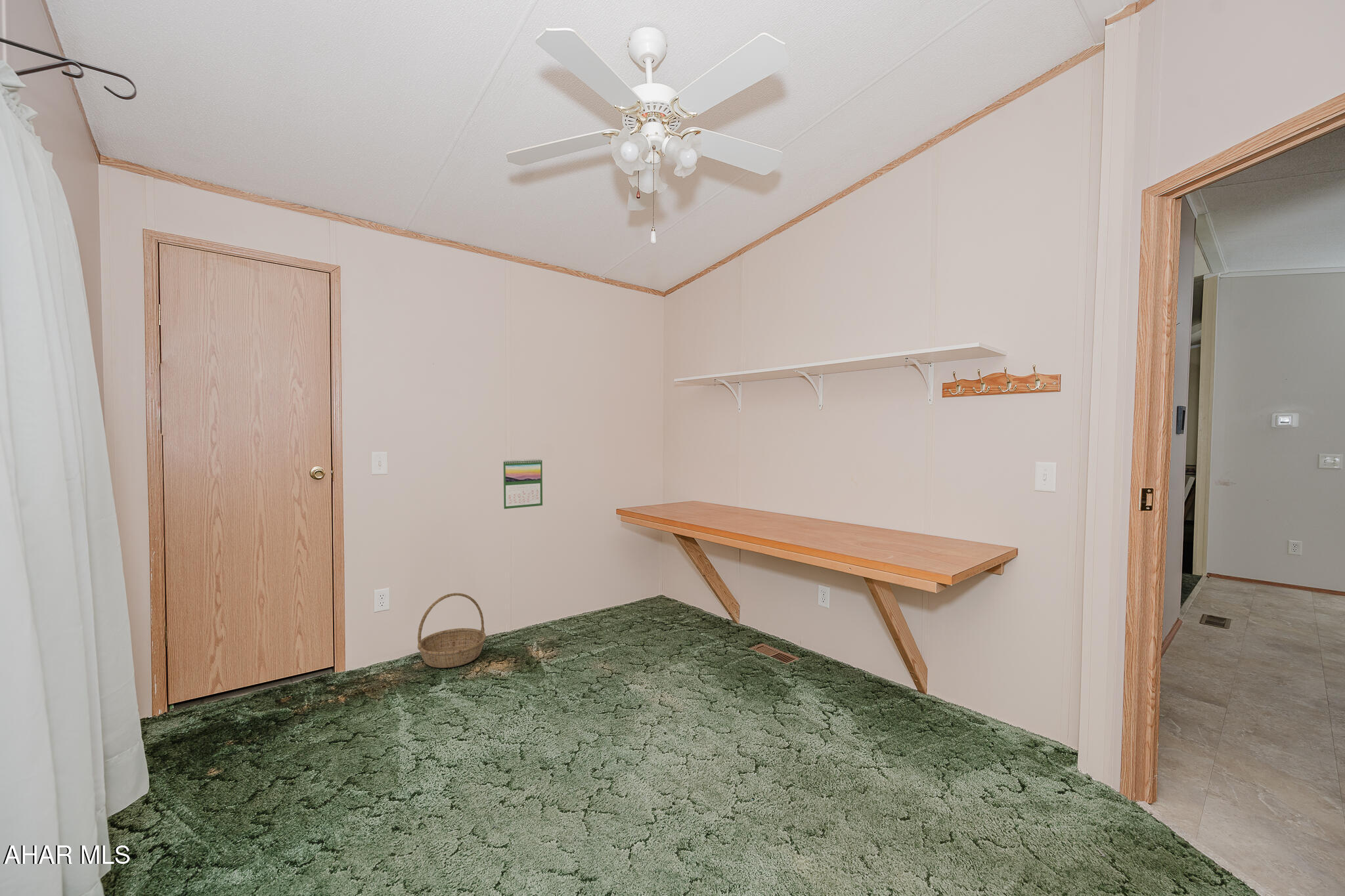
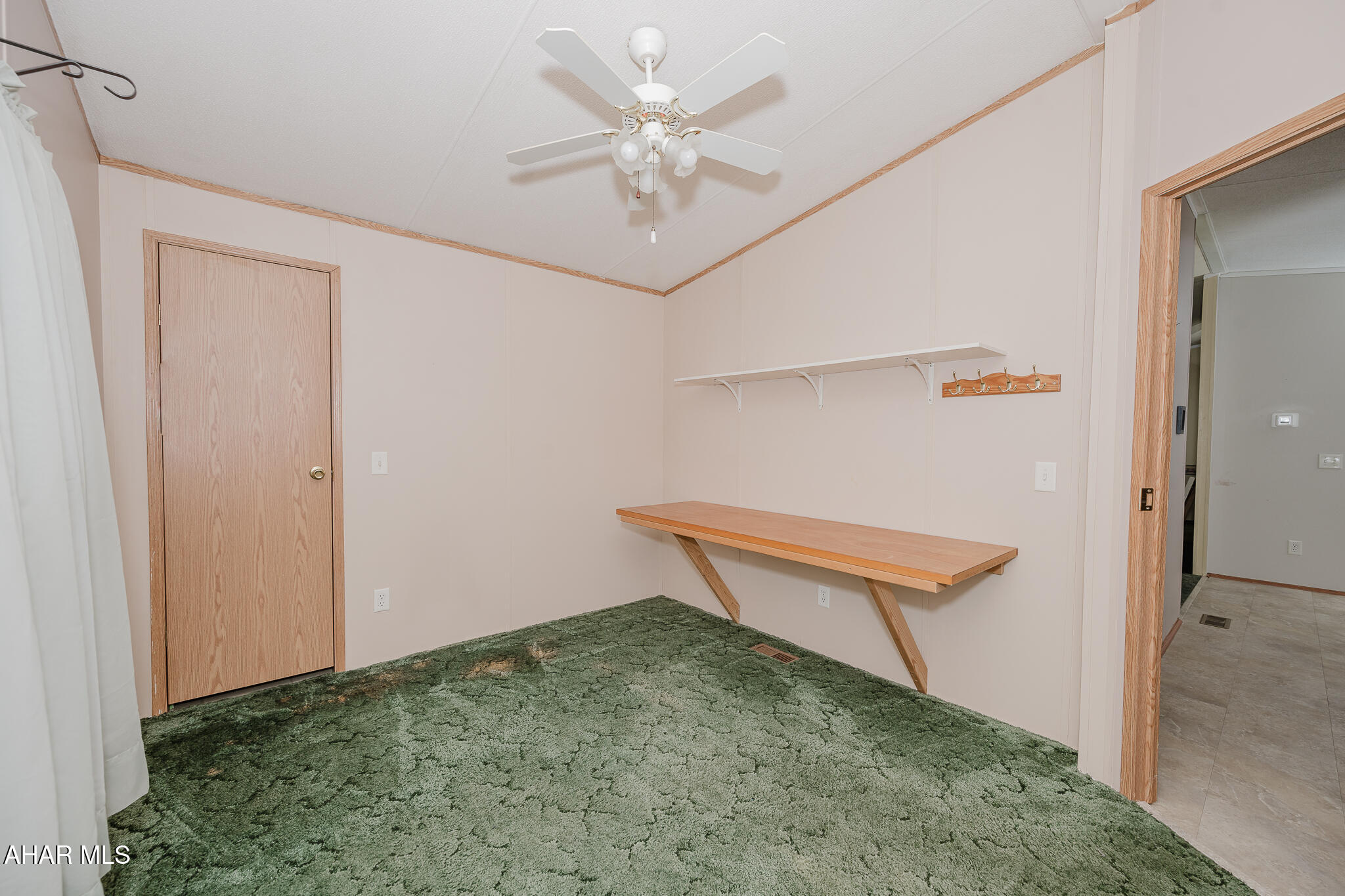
- basket [417,593,487,669]
- calendar [502,458,543,509]
